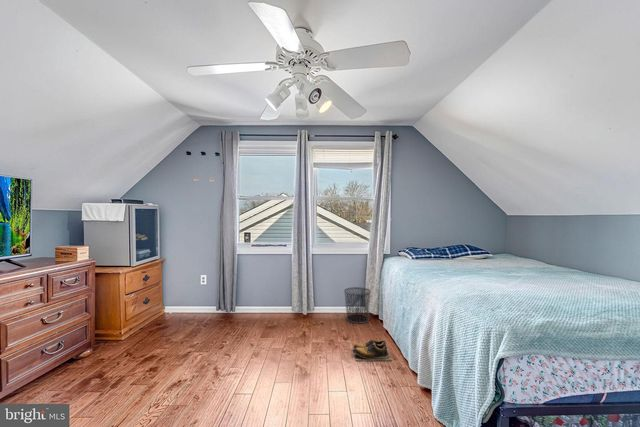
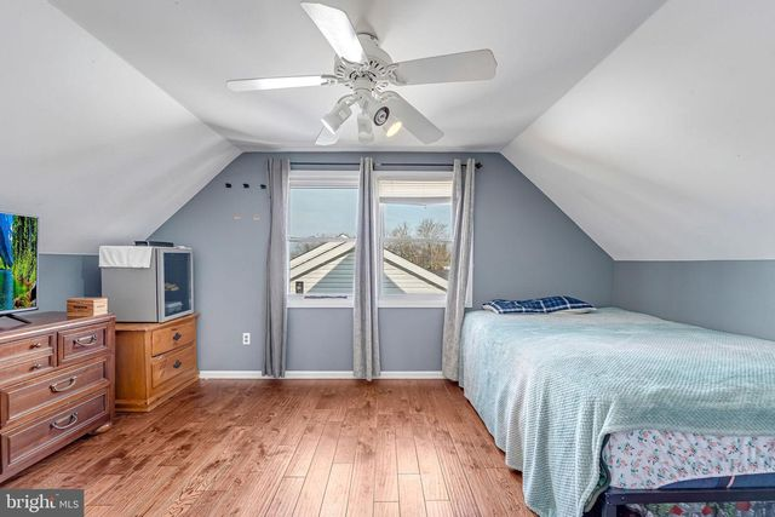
- waste bin [343,286,372,324]
- shoes [351,339,393,362]
